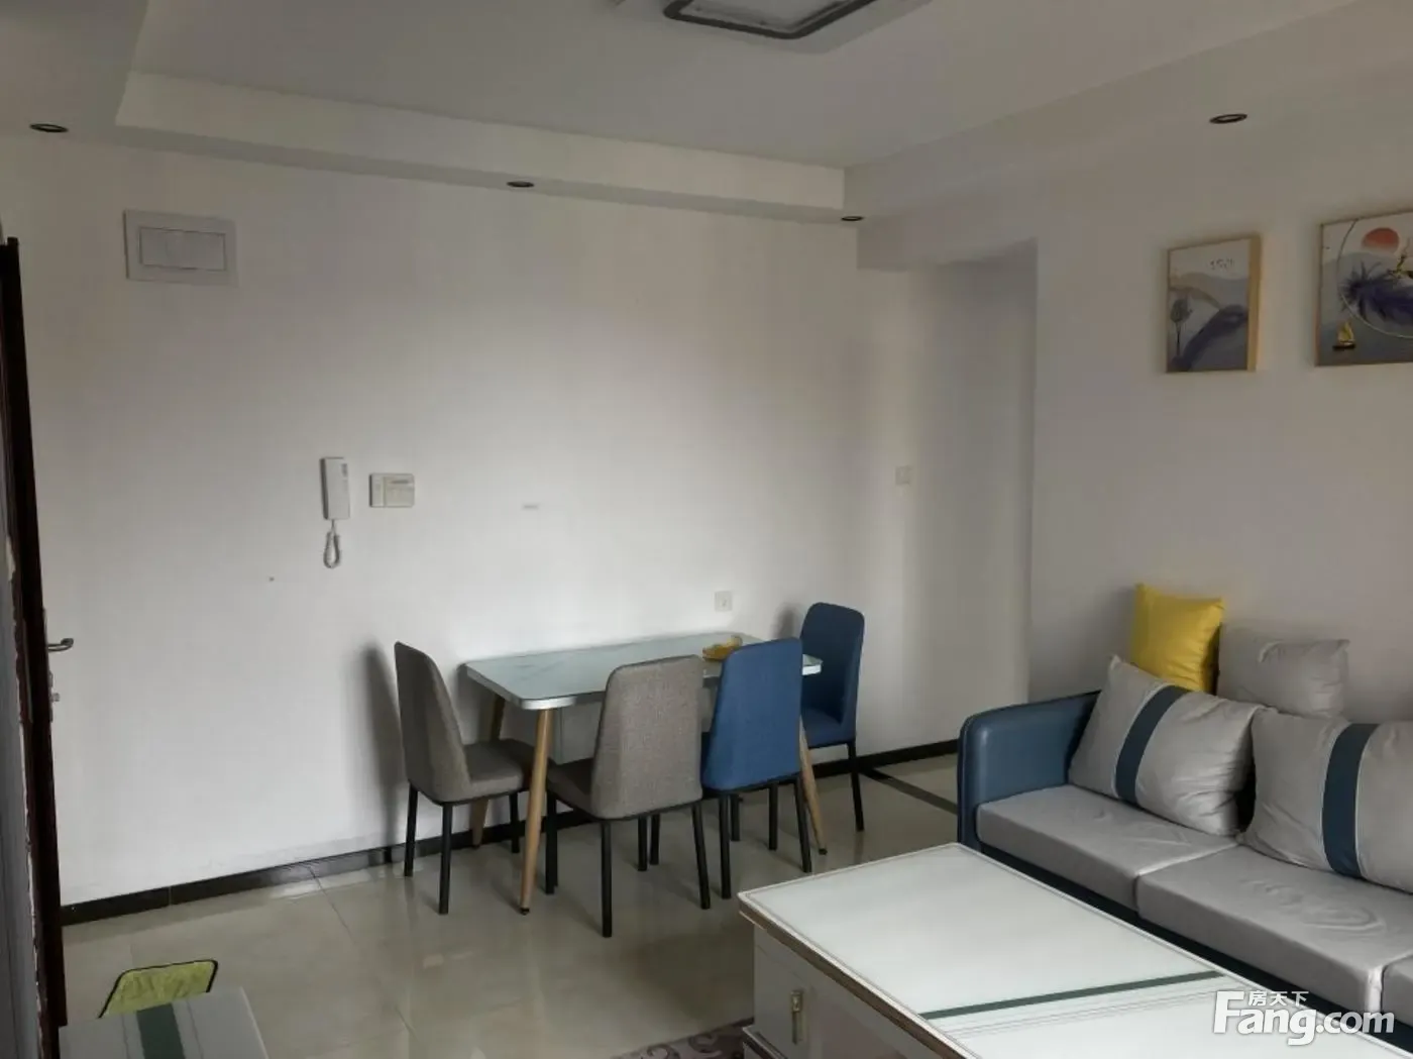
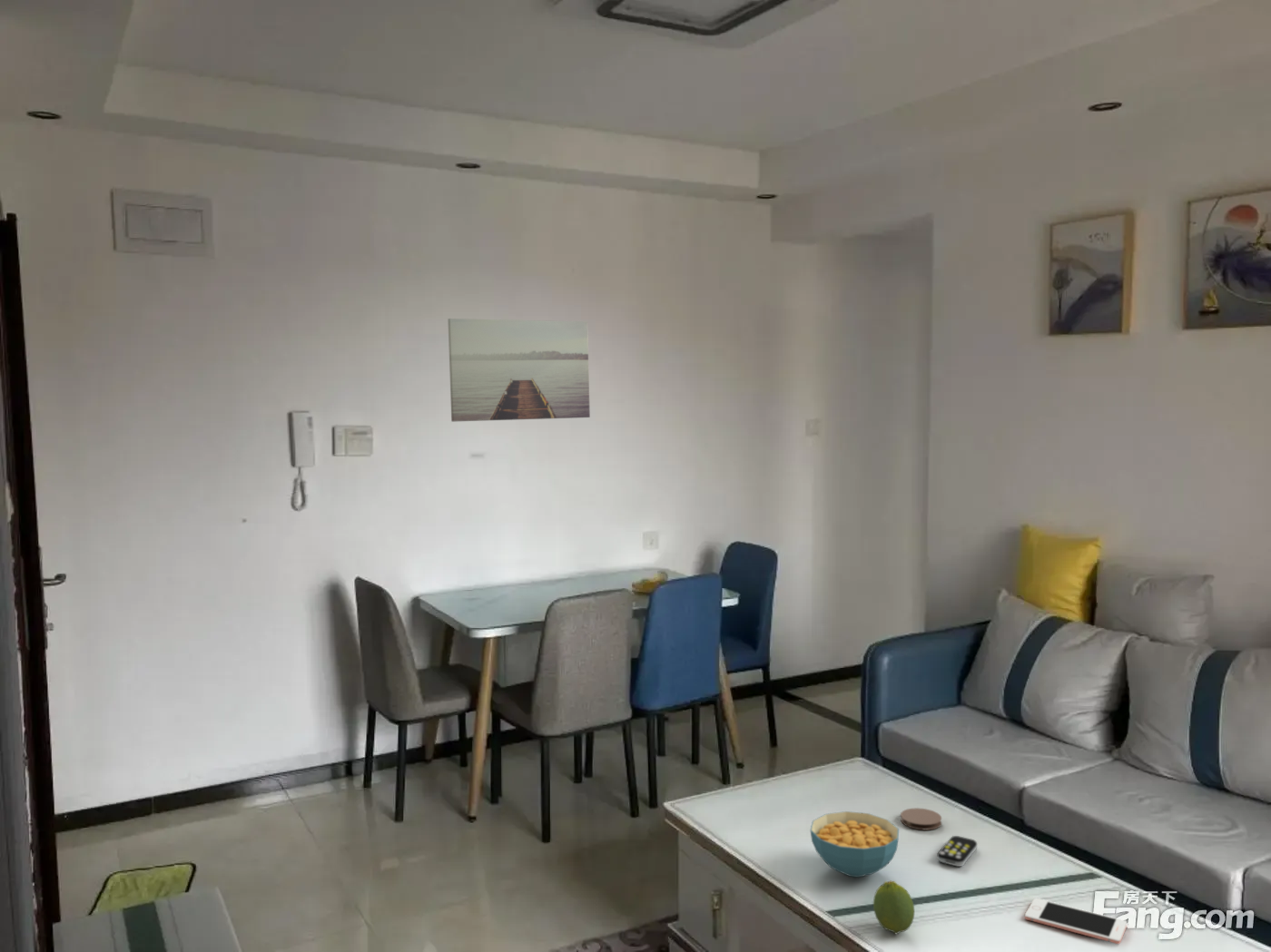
+ remote control [936,835,978,868]
+ coaster [900,807,942,831]
+ cereal bowl [809,810,900,878]
+ cell phone [1024,898,1128,945]
+ wall art [447,318,591,422]
+ fruit [872,879,915,935]
